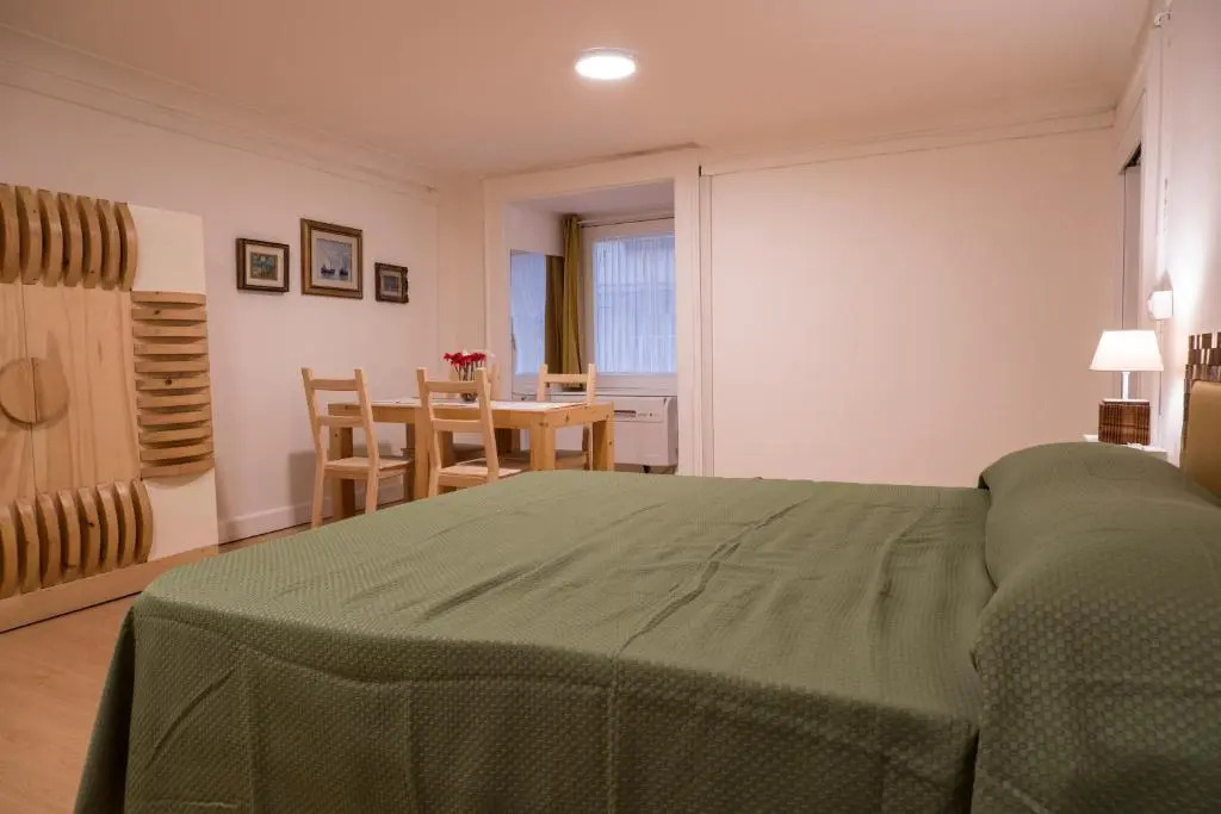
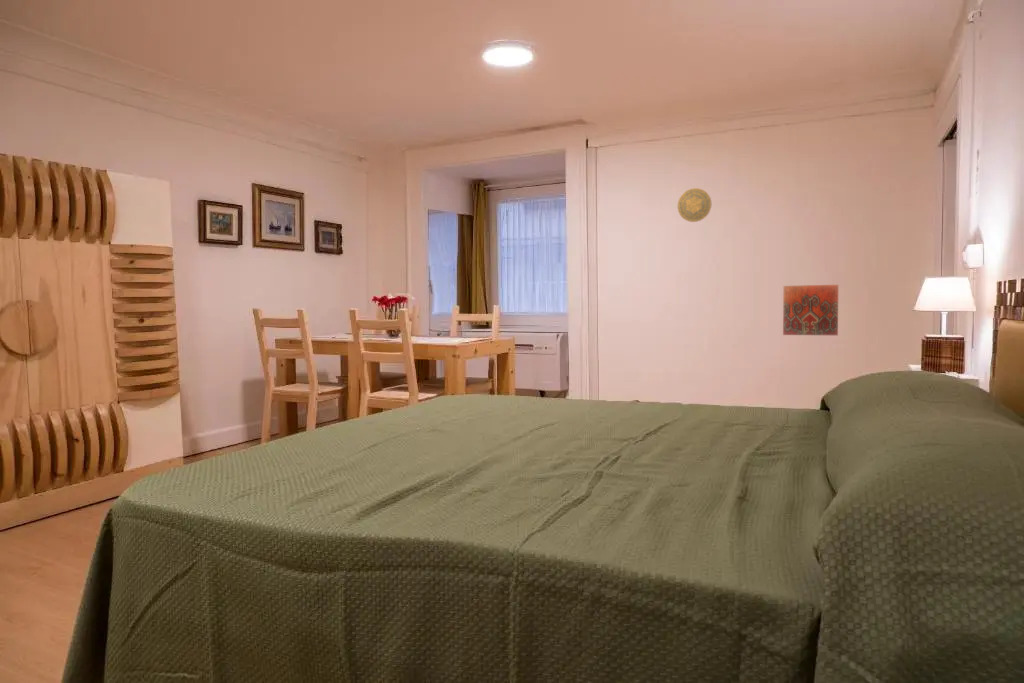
+ decorative tile [782,284,839,336]
+ decorative plate [677,187,712,223]
